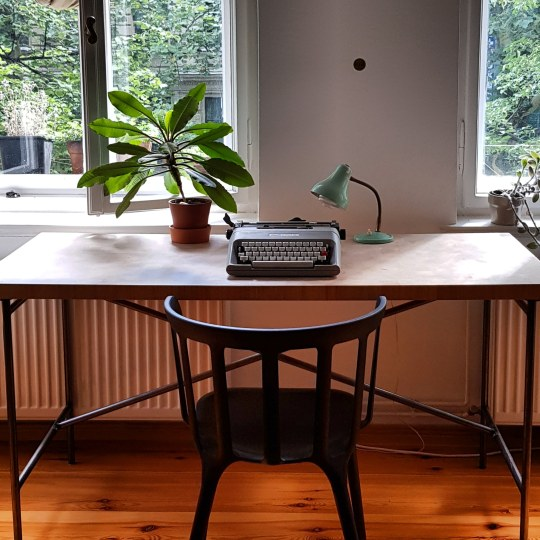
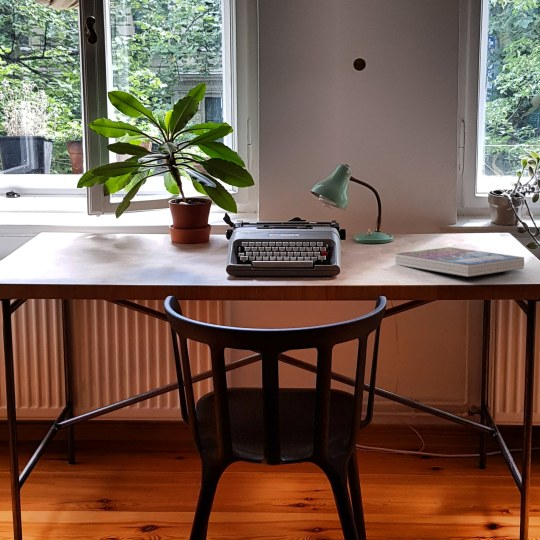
+ book [394,246,525,278]
